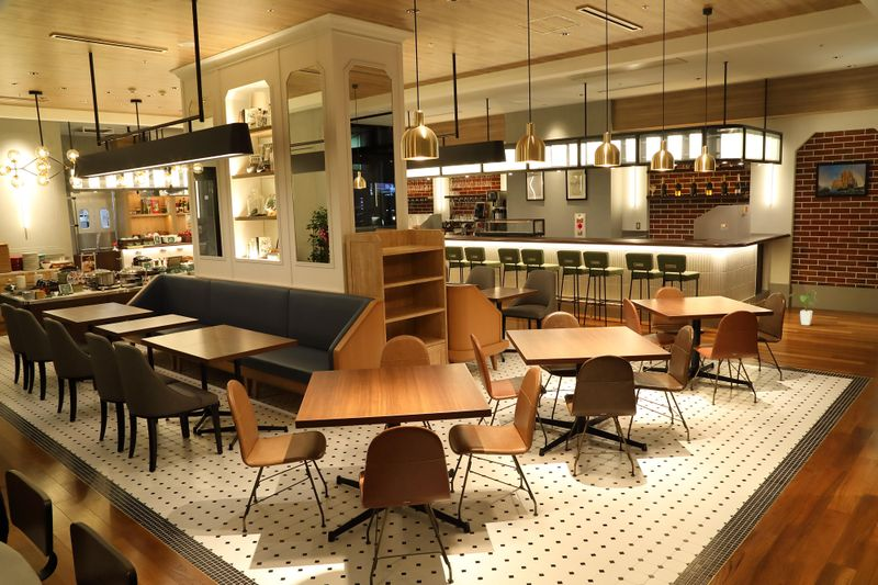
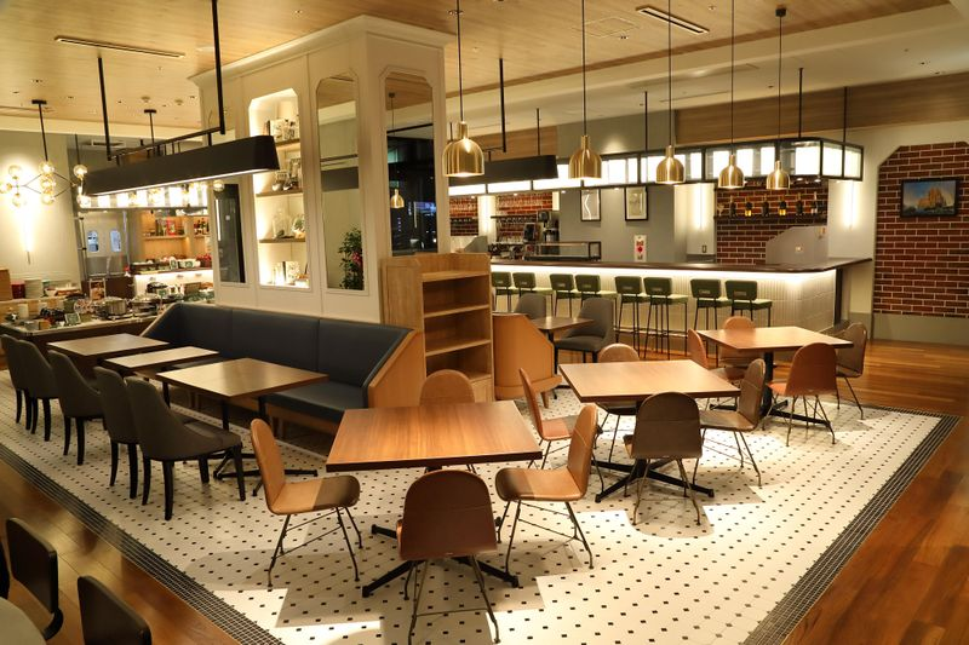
- house plant [787,289,818,326]
